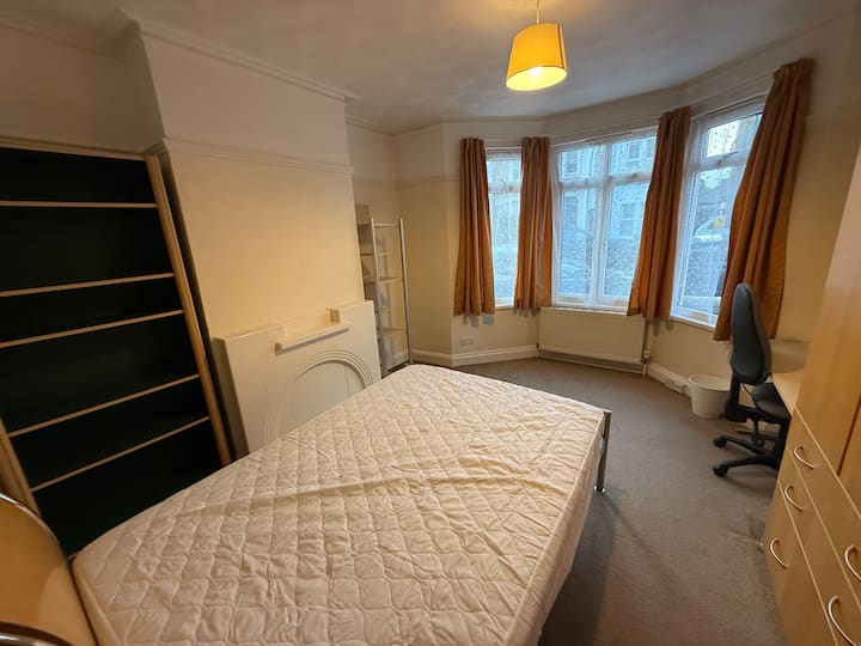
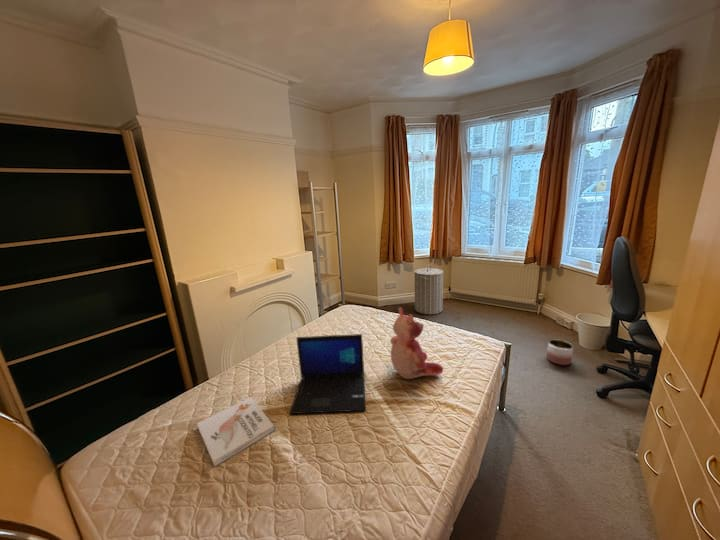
+ teddy bear [389,306,444,380]
+ planter [546,339,574,366]
+ laptop [289,333,366,415]
+ laundry hamper [413,263,444,315]
+ book [196,396,276,468]
